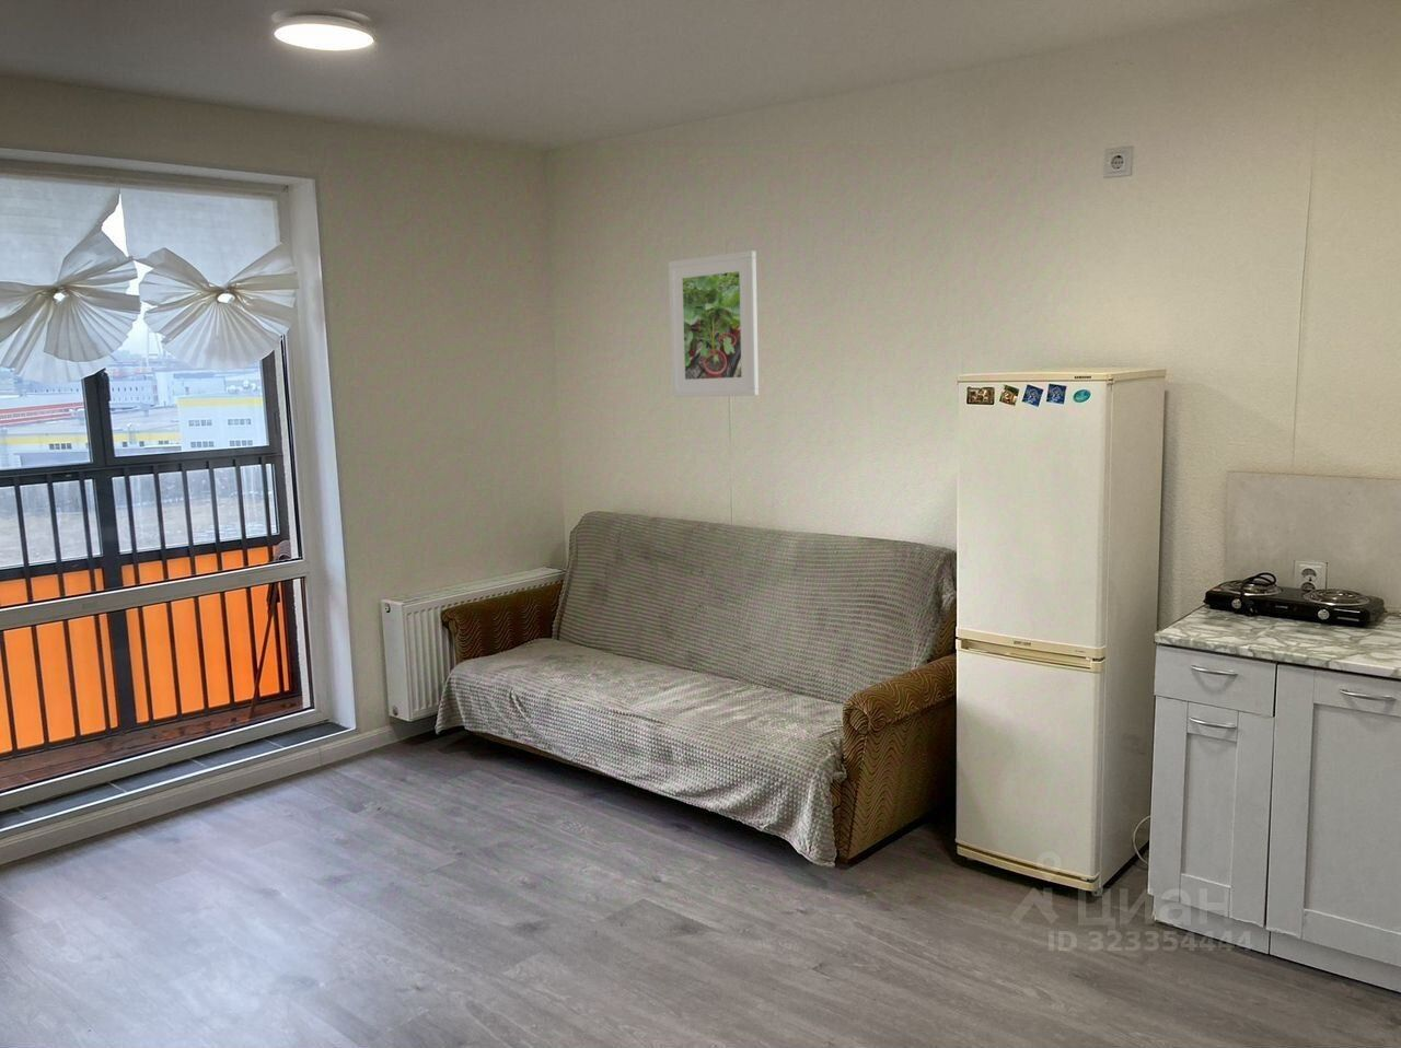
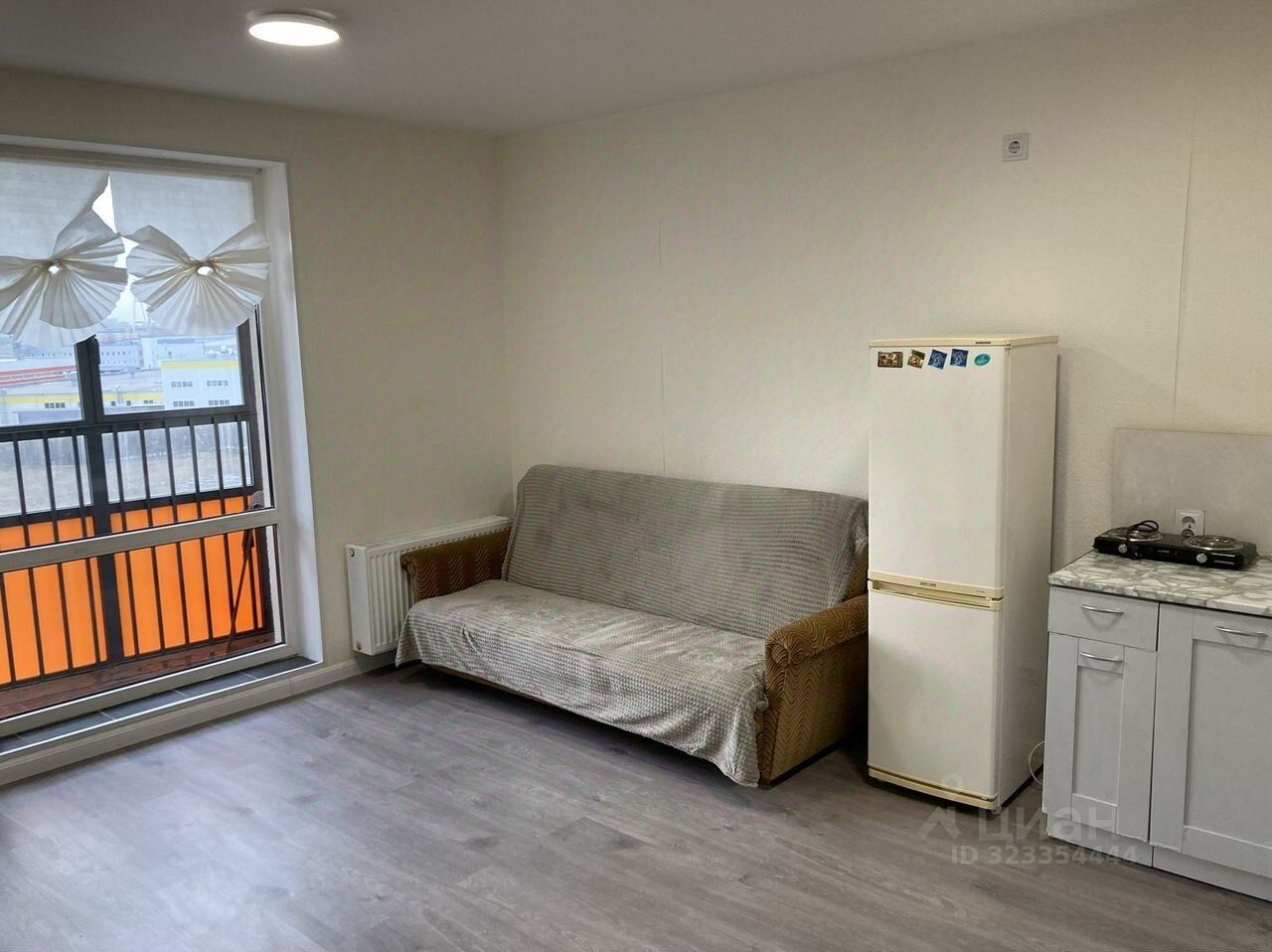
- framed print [667,250,760,399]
